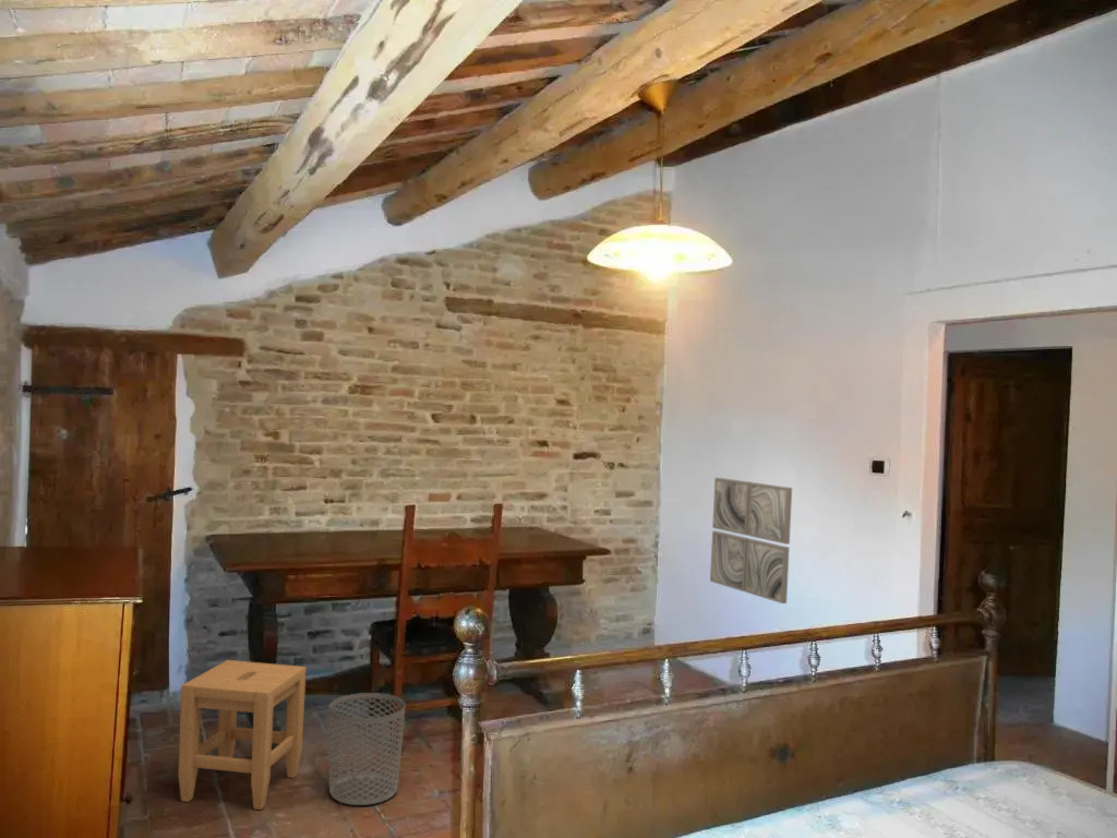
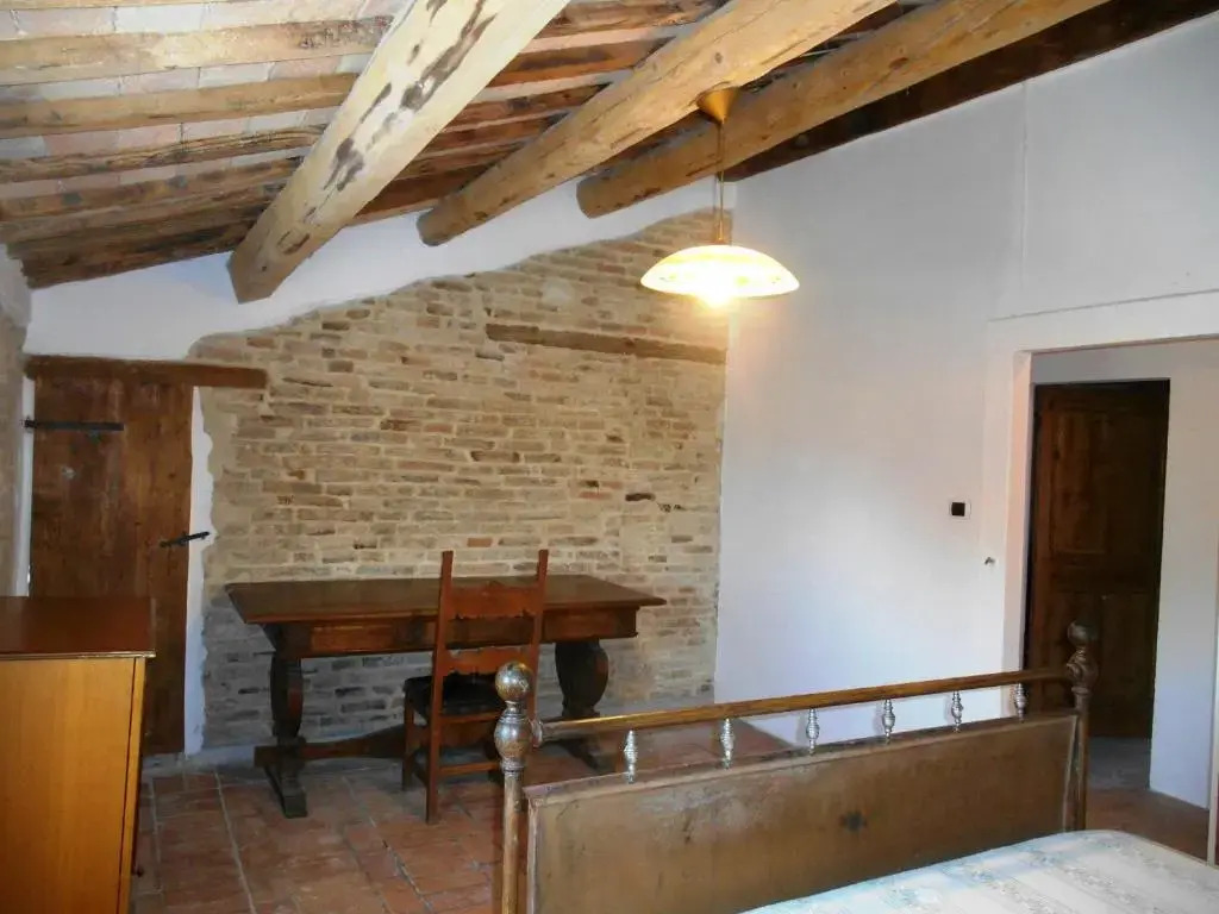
- waste bin [327,692,406,806]
- stool [178,659,308,811]
- wall art [709,477,793,604]
